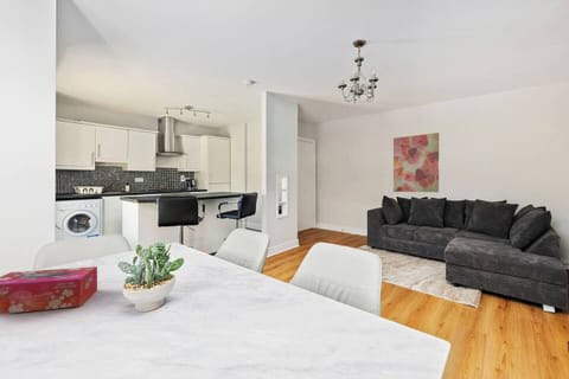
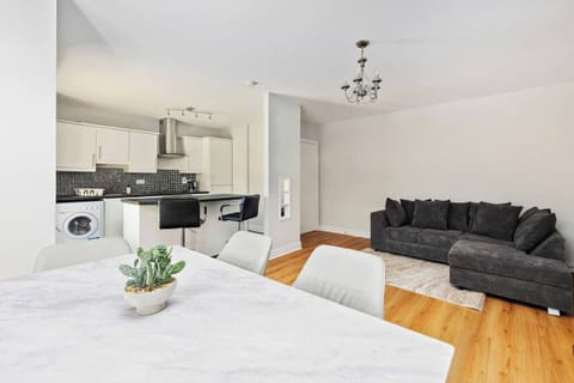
- tissue box [0,265,98,315]
- wall art [392,131,440,193]
